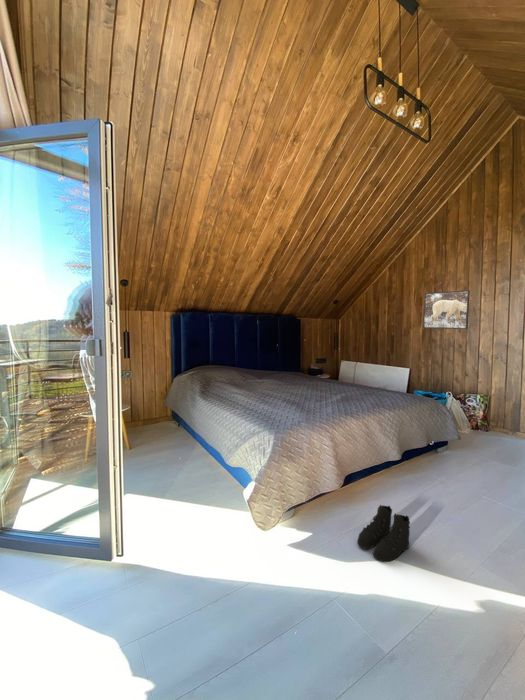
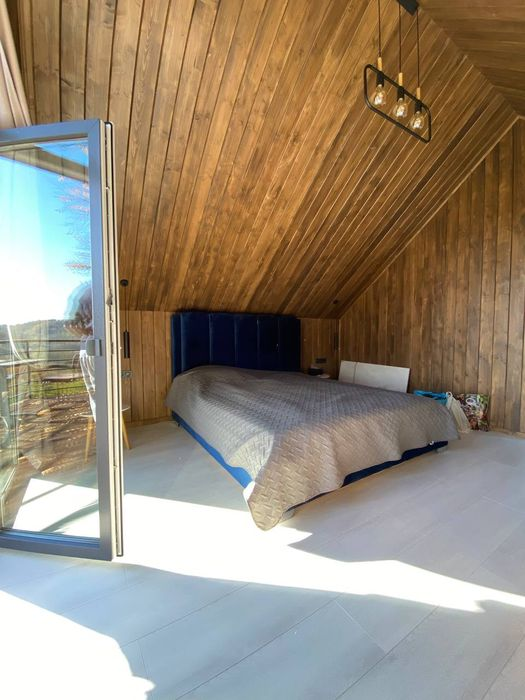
- boots [356,504,411,563]
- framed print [422,289,471,330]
